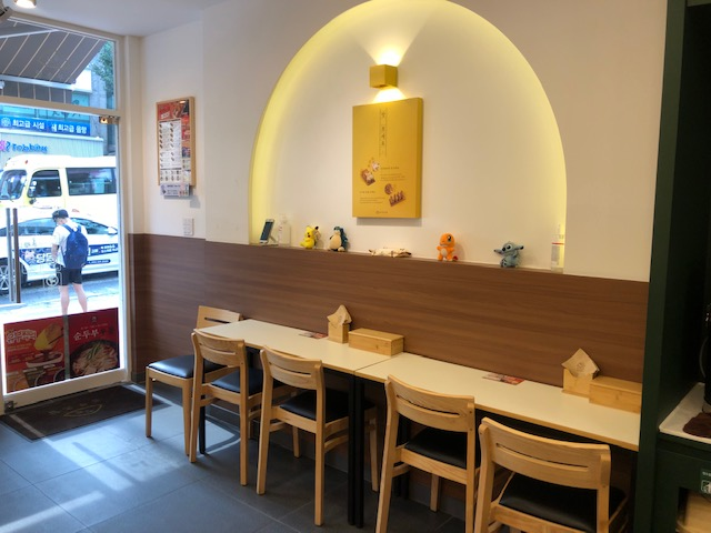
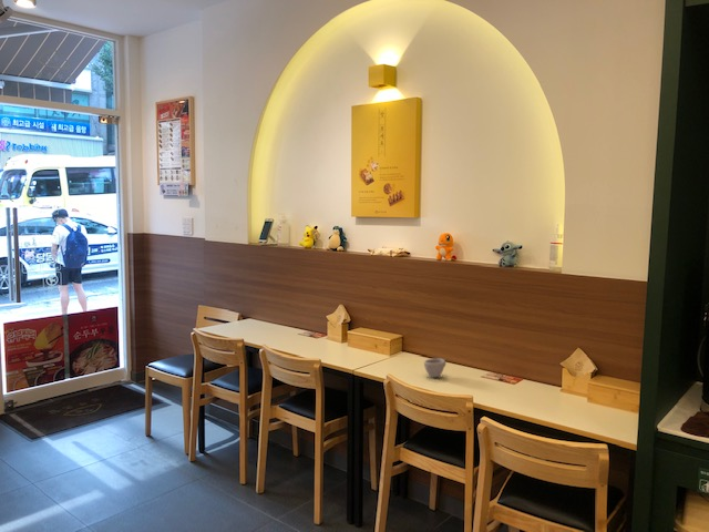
+ cup [423,357,446,379]
